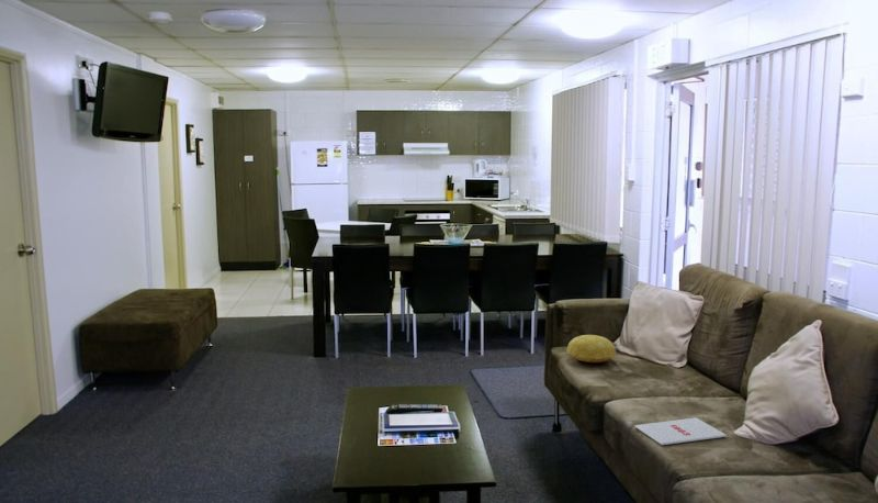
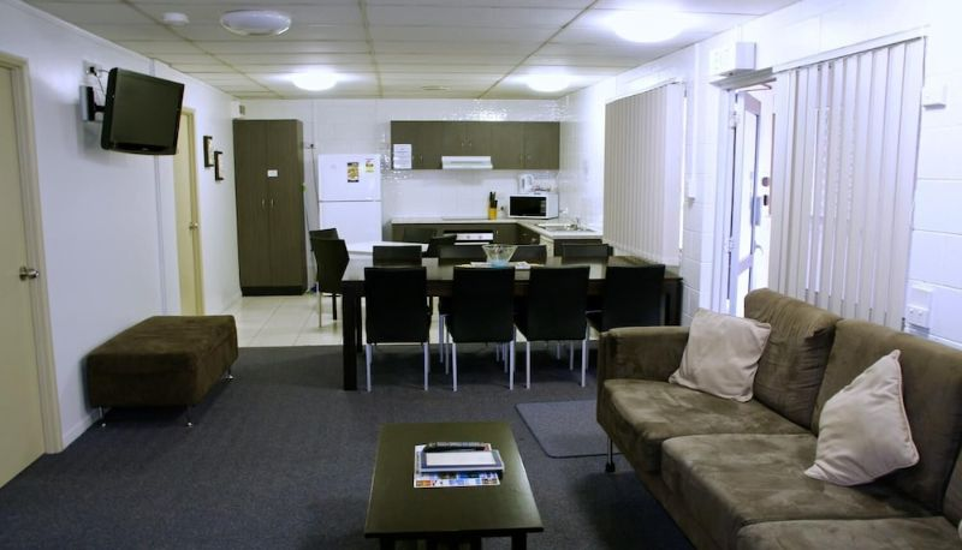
- magazine [633,417,728,446]
- cushion [565,334,617,364]
